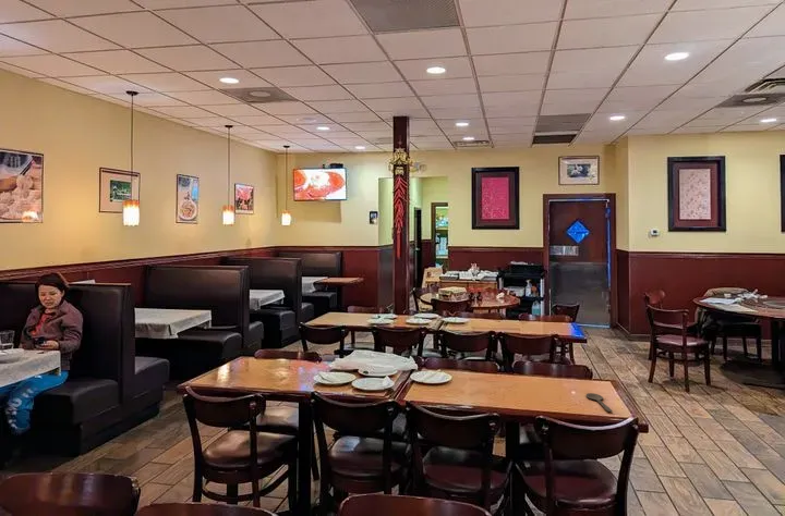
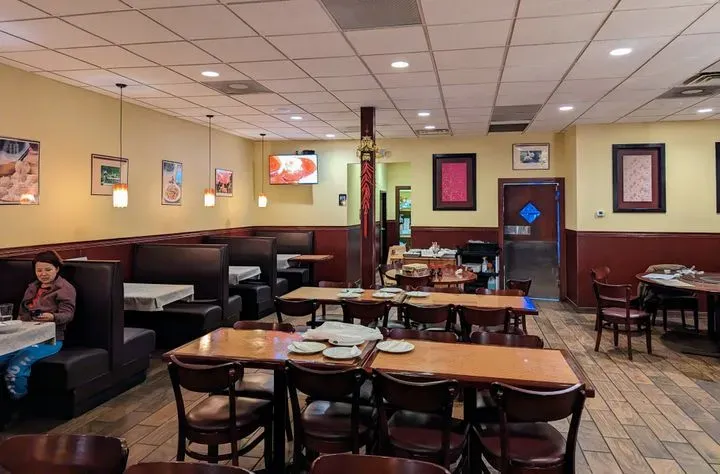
- wooden spoon [585,392,614,413]
